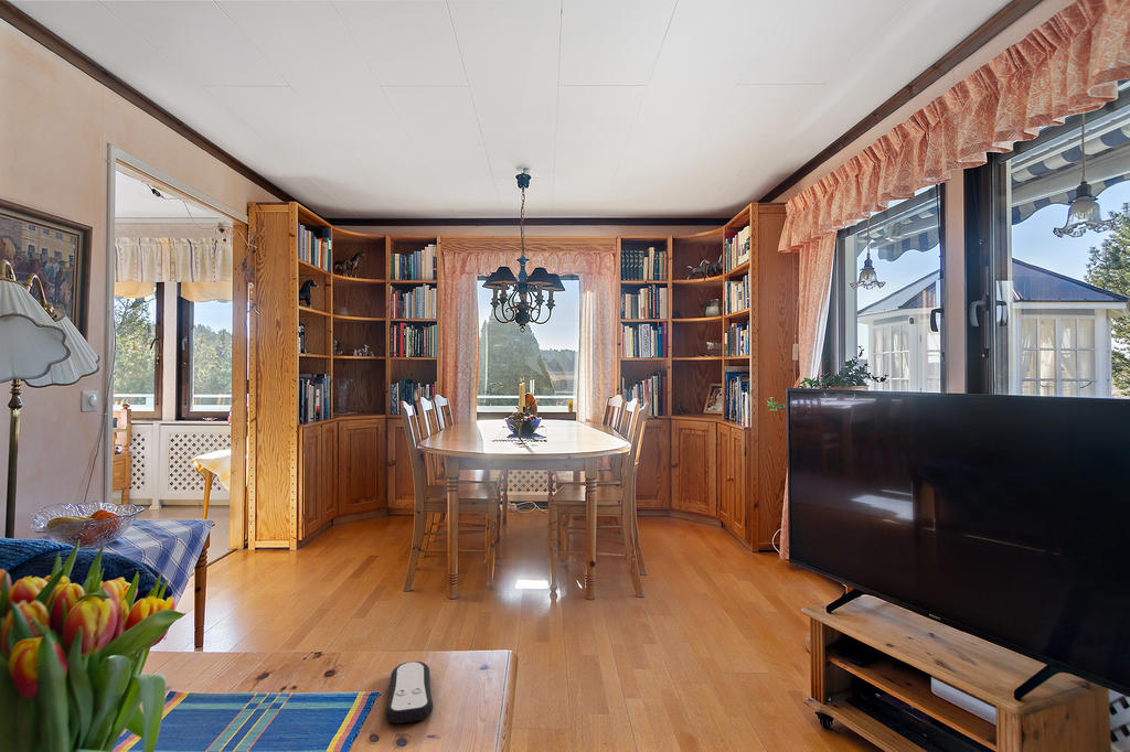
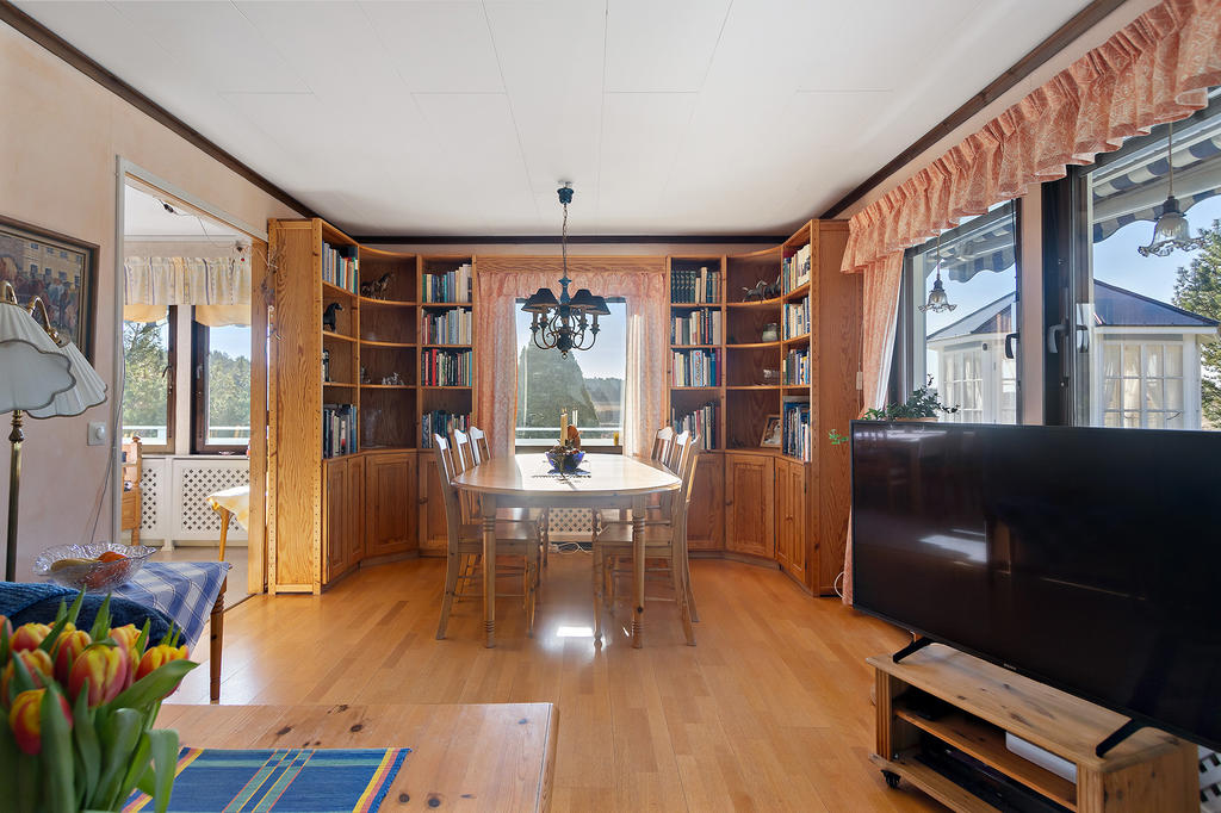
- remote control [384,660,435,724]
